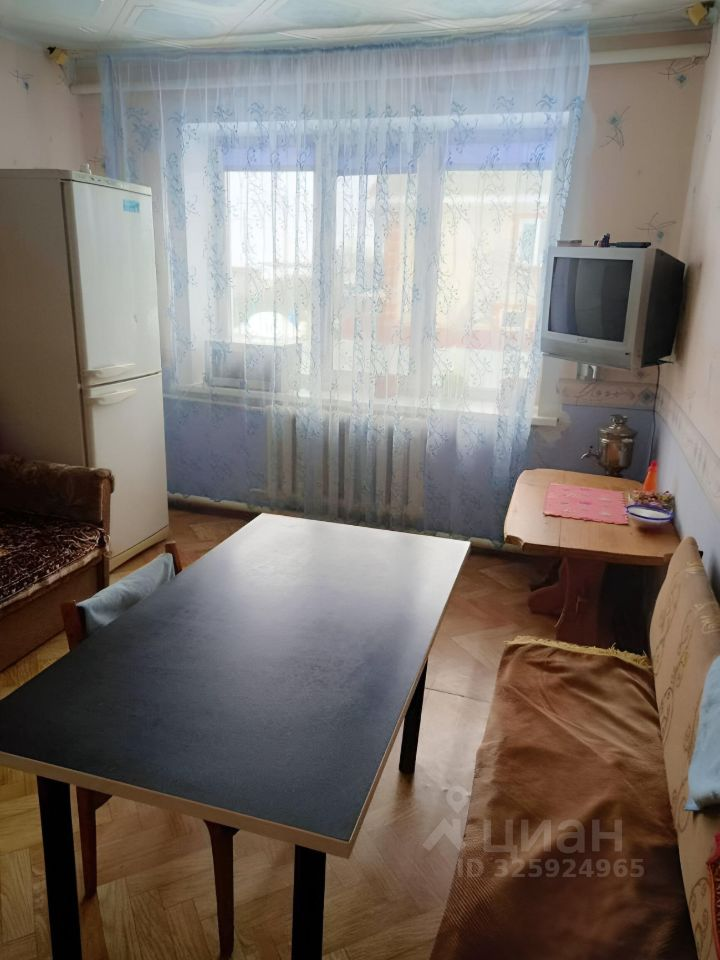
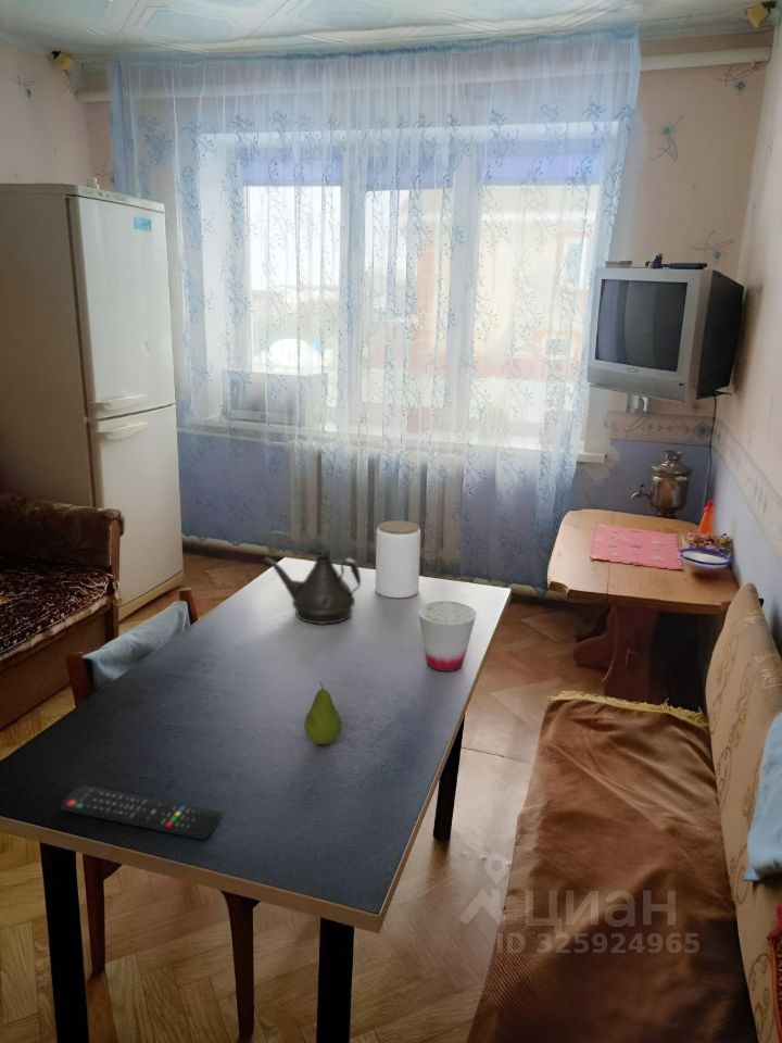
+ jar [375,519,421,599]
+ cup [417,601,478,673]
+ fruit [303,680,343,745]
+ teapot [262,555,362,626]
+ remote control [60,783,222,841]
